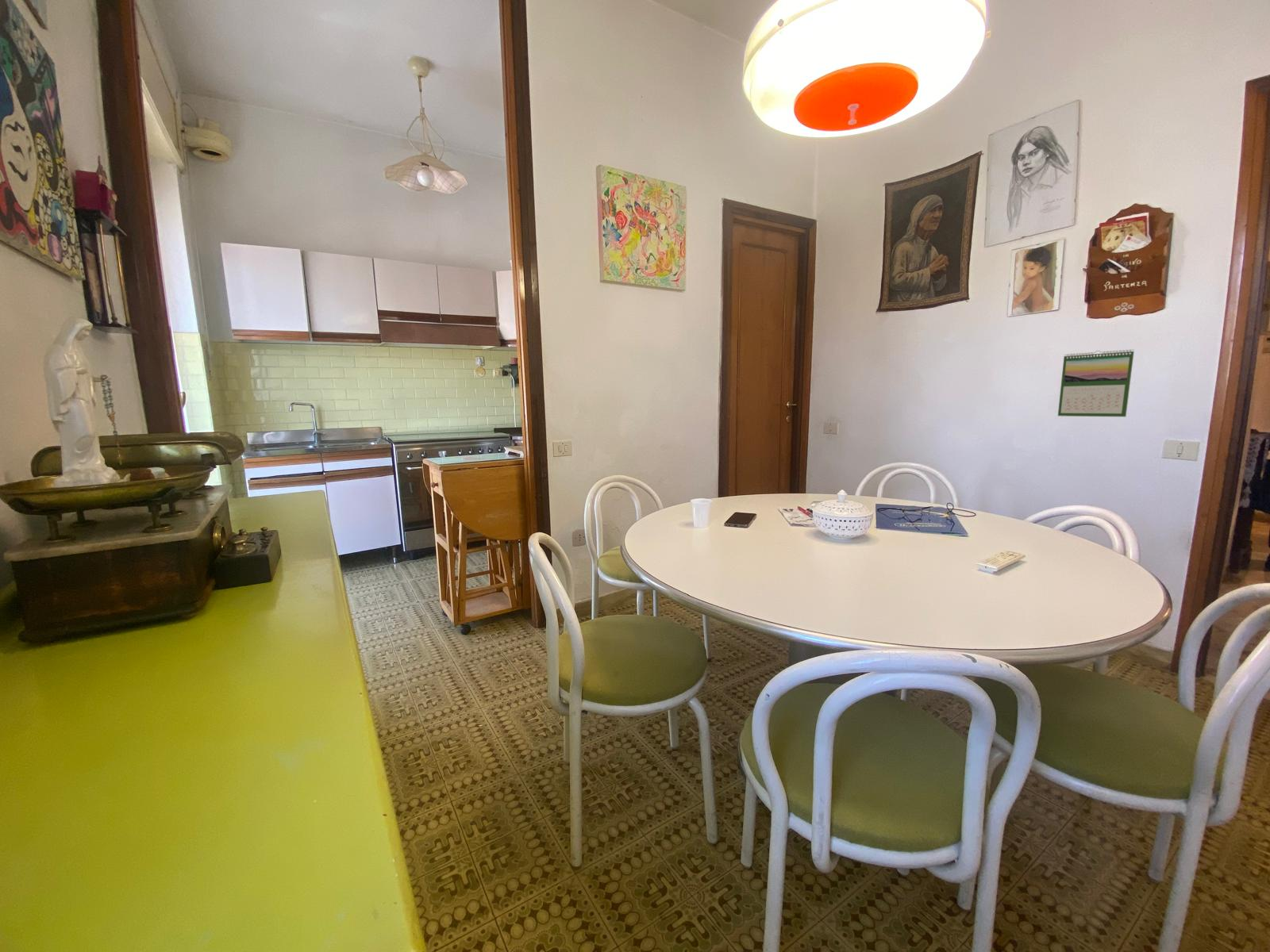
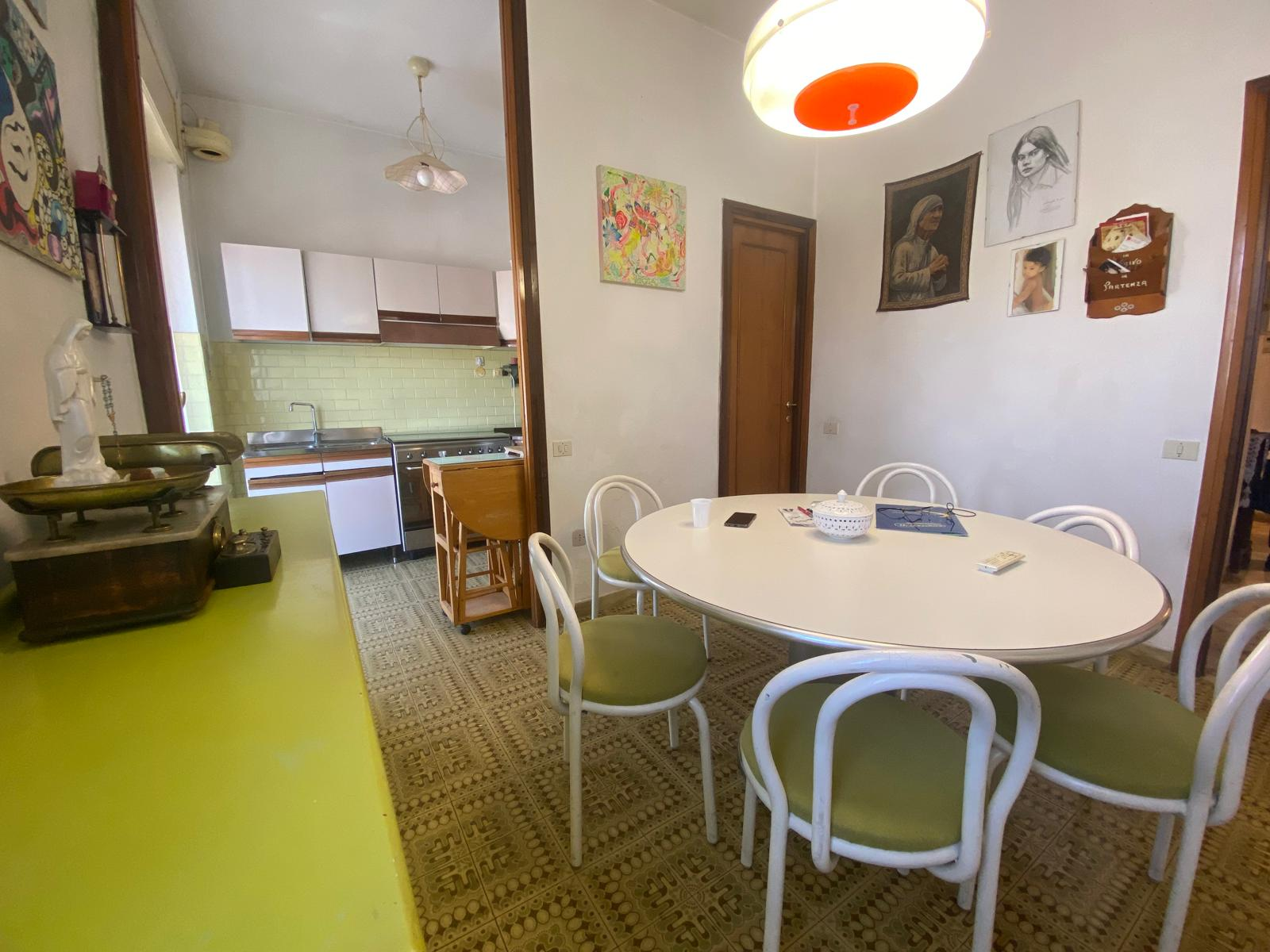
- calendar [1057,348,1135,417]
